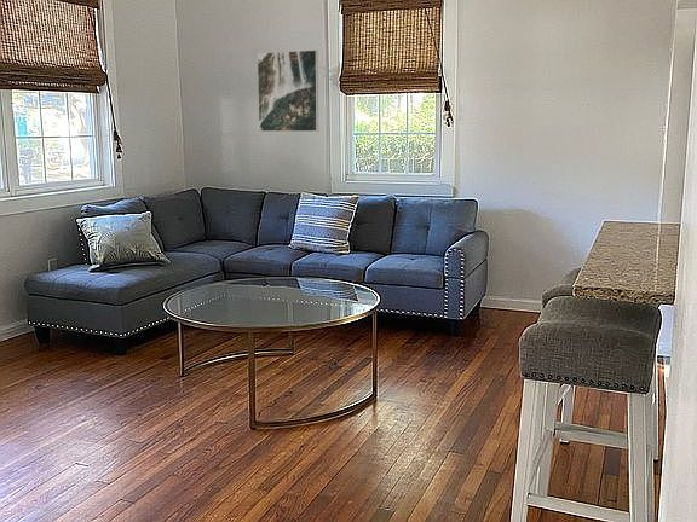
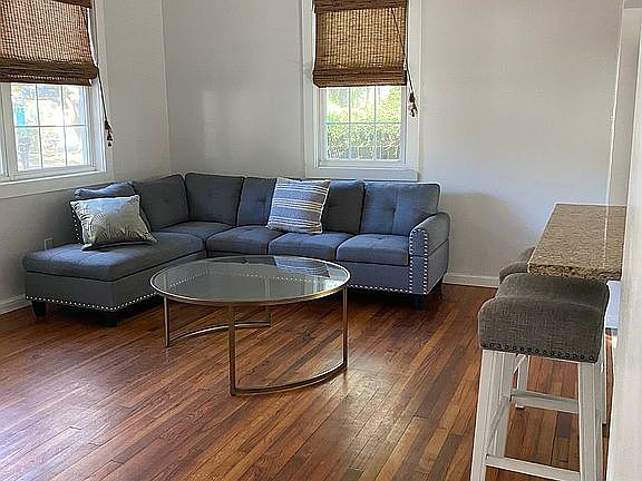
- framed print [257,48,319,133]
